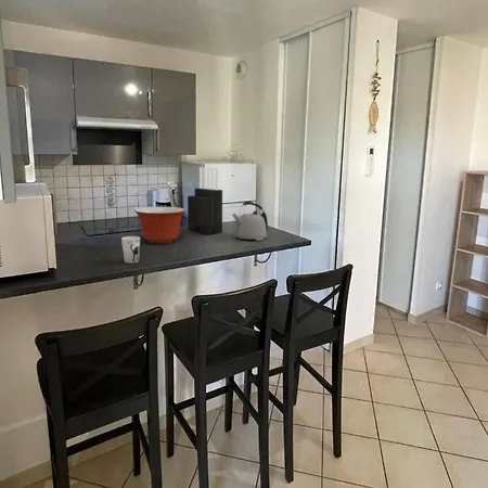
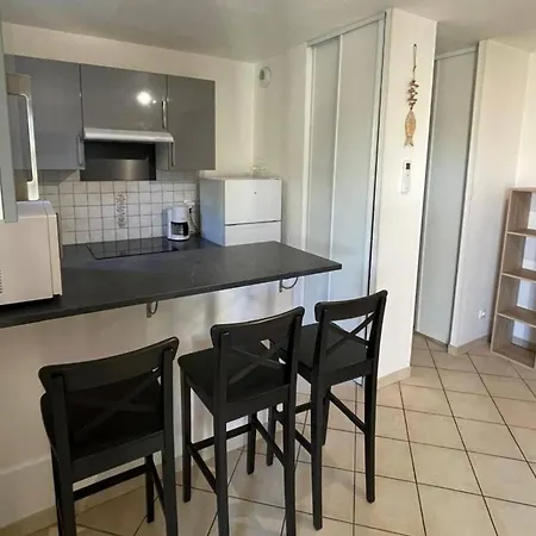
- mixing bowl [133,206,187,245]
- kettle [231,201,269,242]
- cup [120,235,141,265]
- knife block [187,166,223,235]
